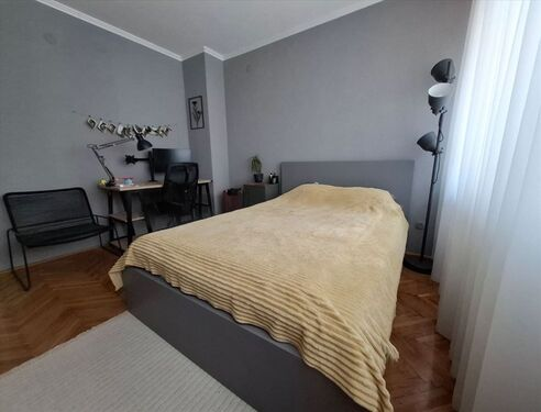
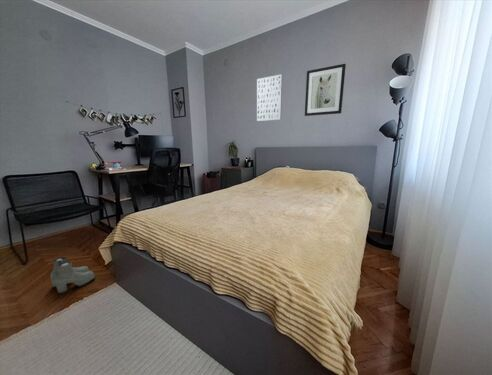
+ wall art [304,63,347,117]
+ boots [49,256,96,294]
+ wall art [256,73,283,122]
